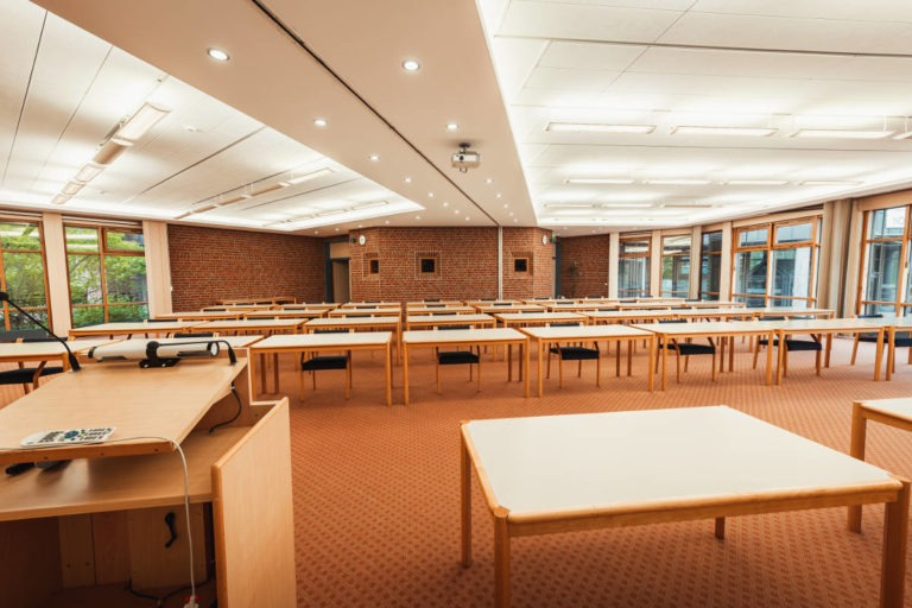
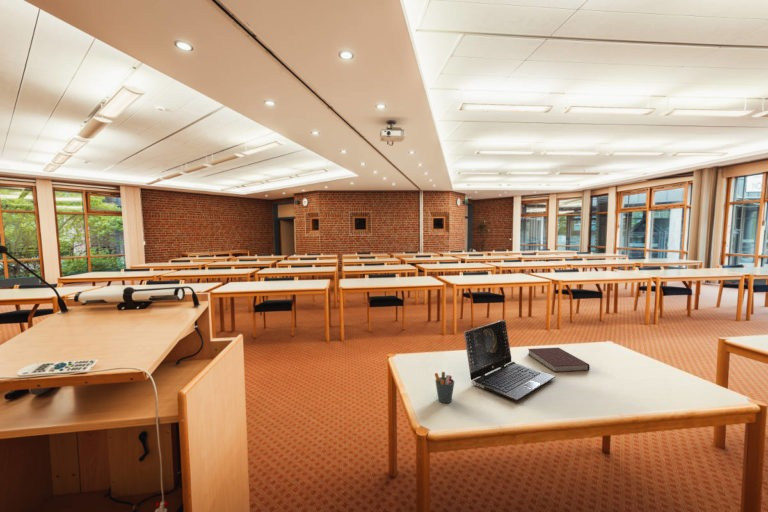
+ notebook [527,347,591,373]
+ laptop computer [463,319,556,402]
+ pen holder [434,371,455,404]
